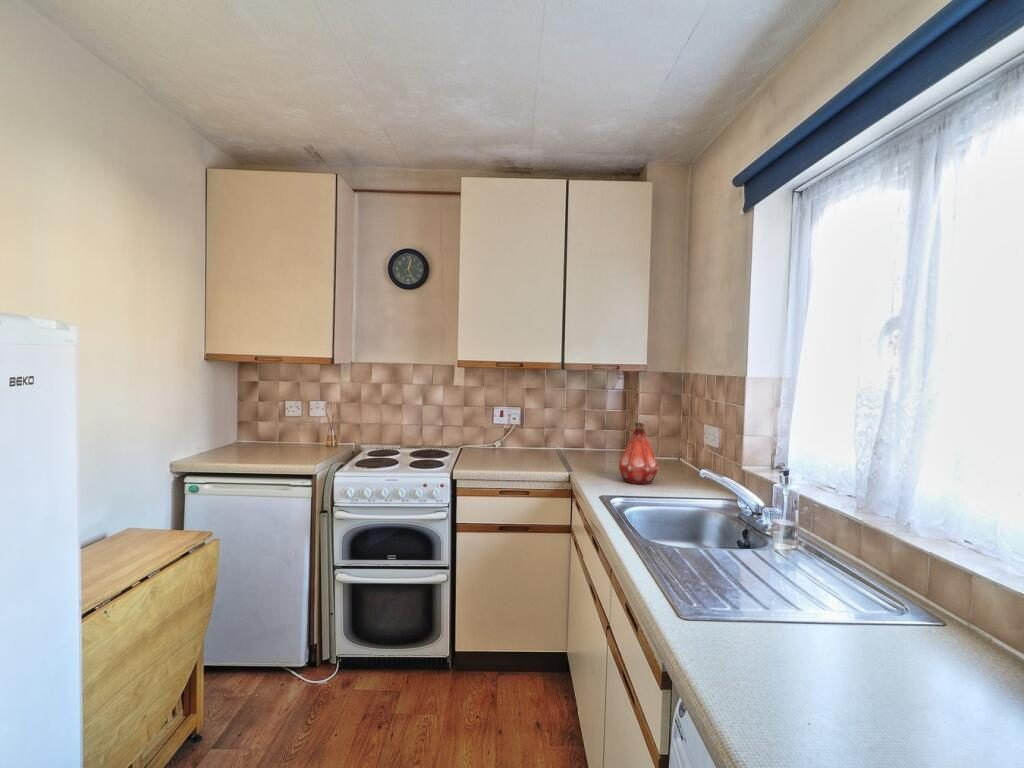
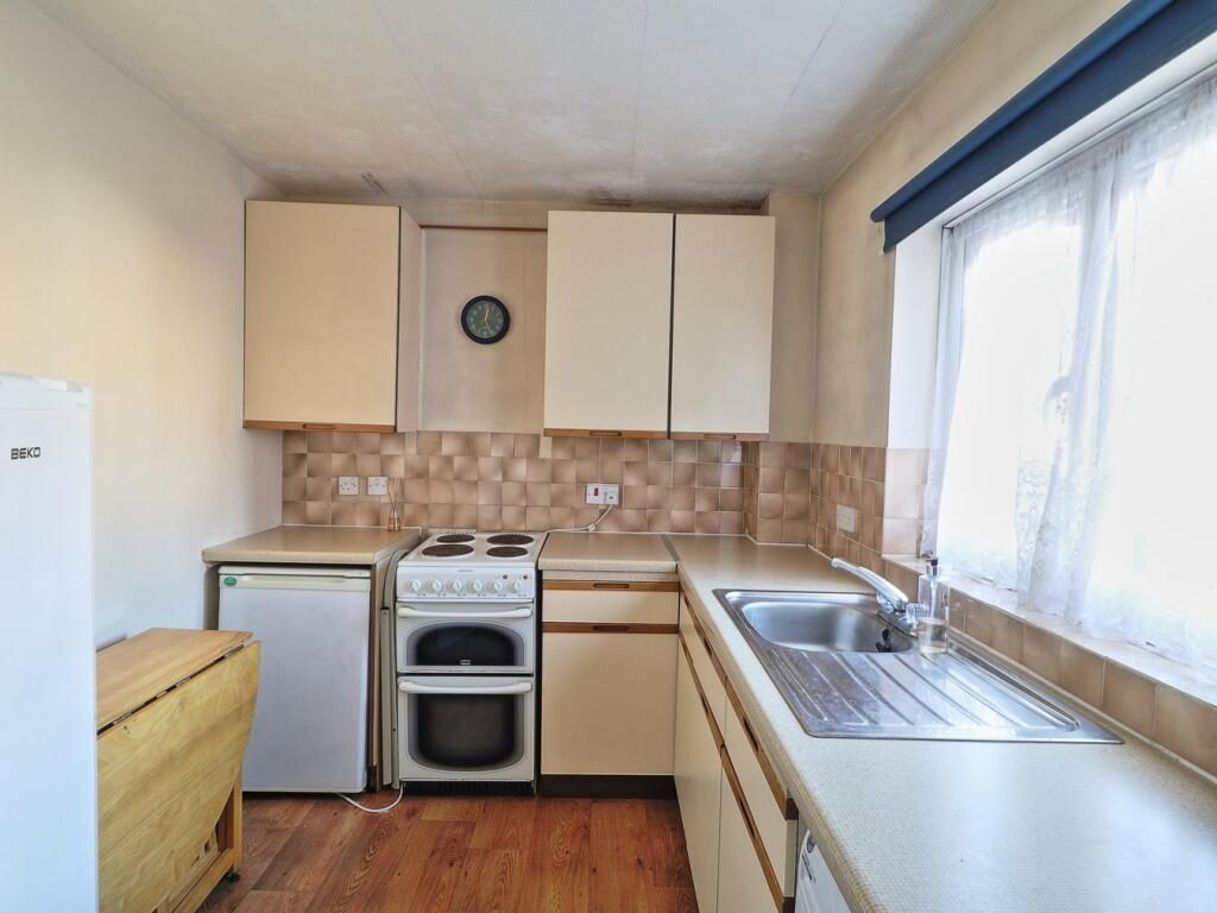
- bottle [617,422,660,486]
